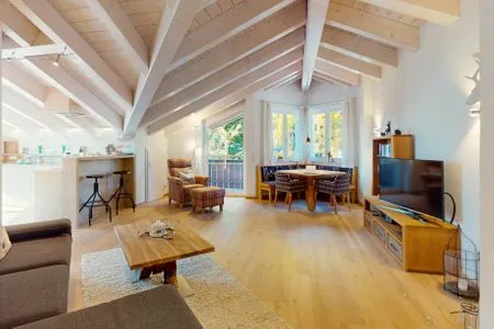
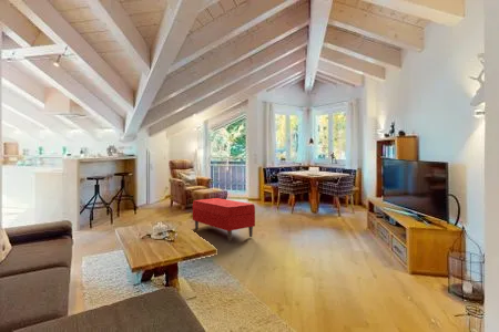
+ bench [192,197,256,242]
